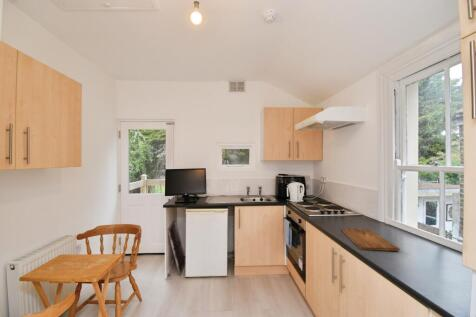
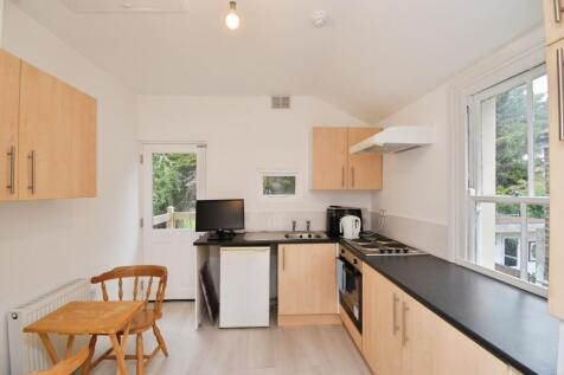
- cutting board [341,227,401,252]
